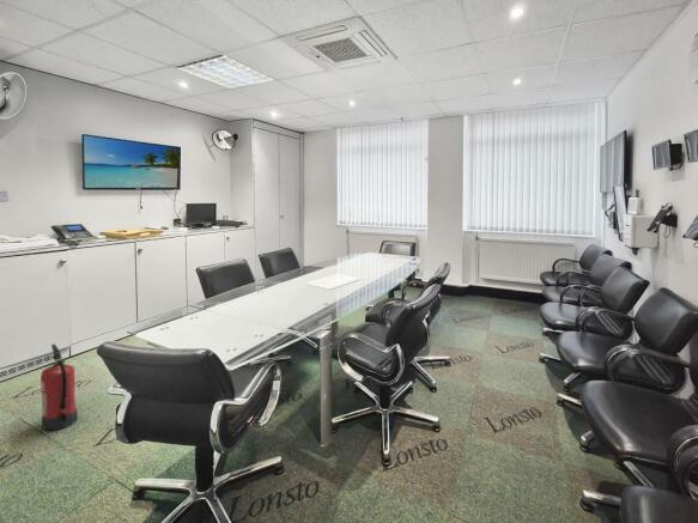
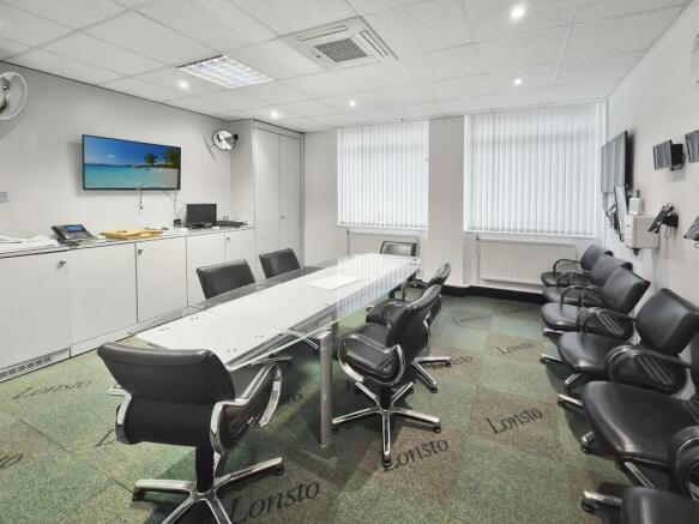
- fire extinguisher [40,343,79,431]
